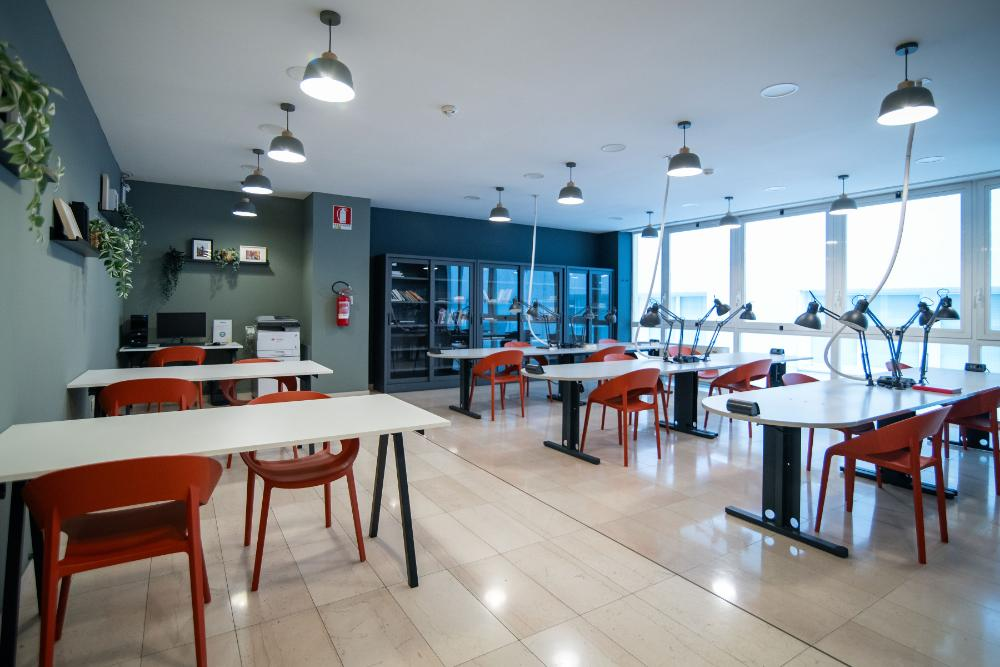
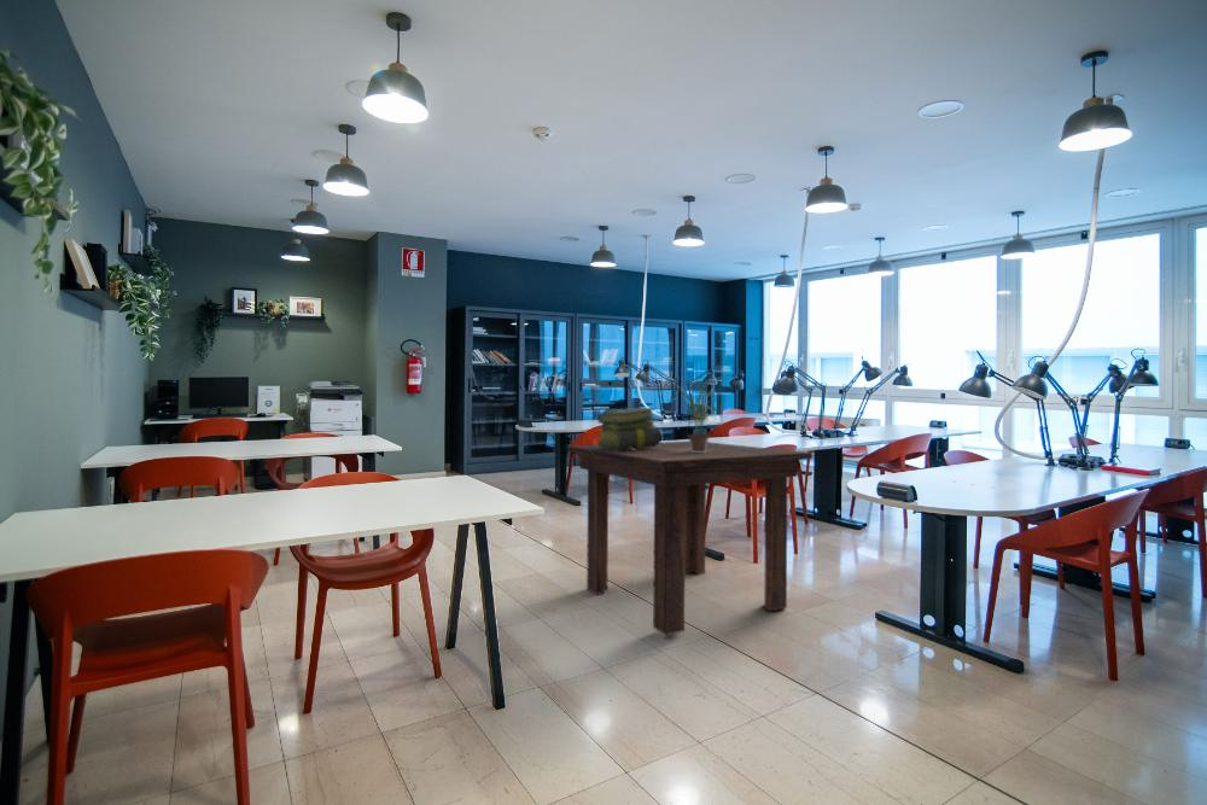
+ potted plant [664,380,722,453]
+ dining table [566,441,814,636]
+ stack of books [596,407,661,451]
